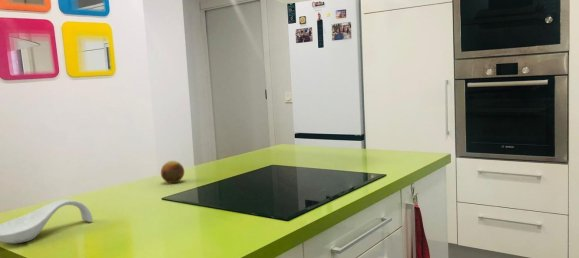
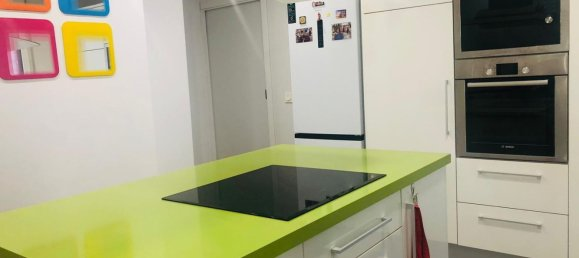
- spoon rest [0,198,94,245]
- fruit [160,160,185,184]
